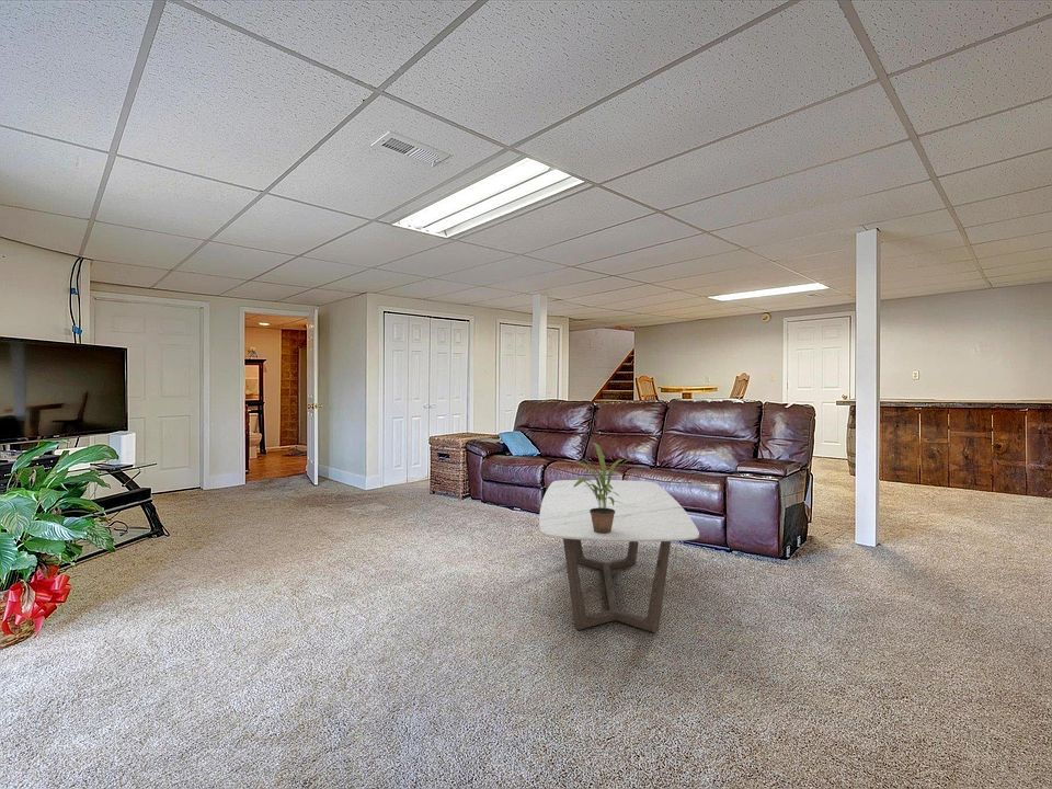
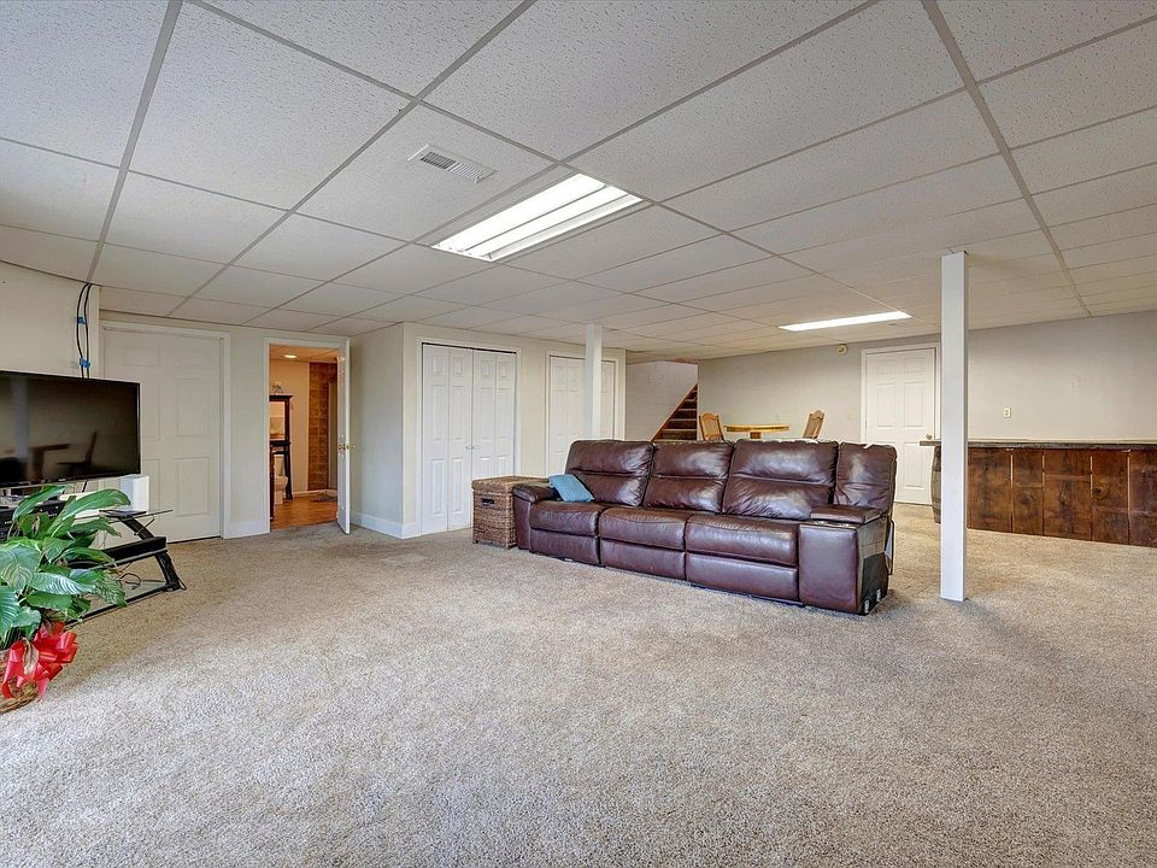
- coffee table [538,479,700,633]
- potted plant [573,442,641,534]
